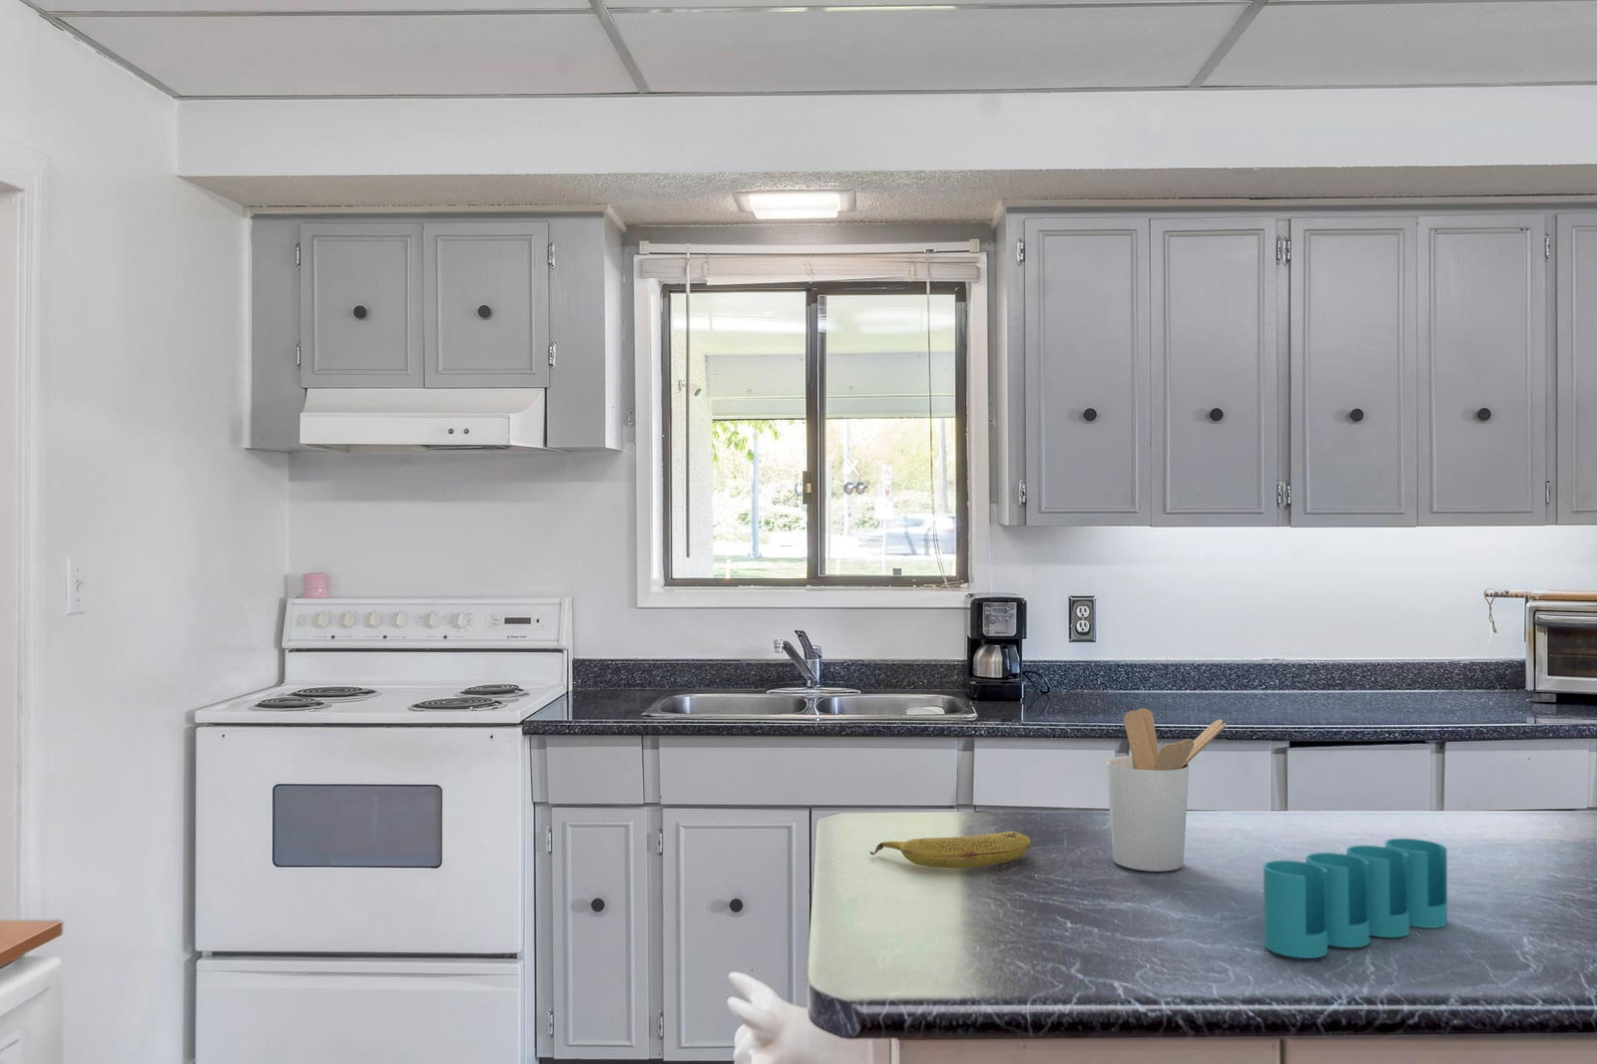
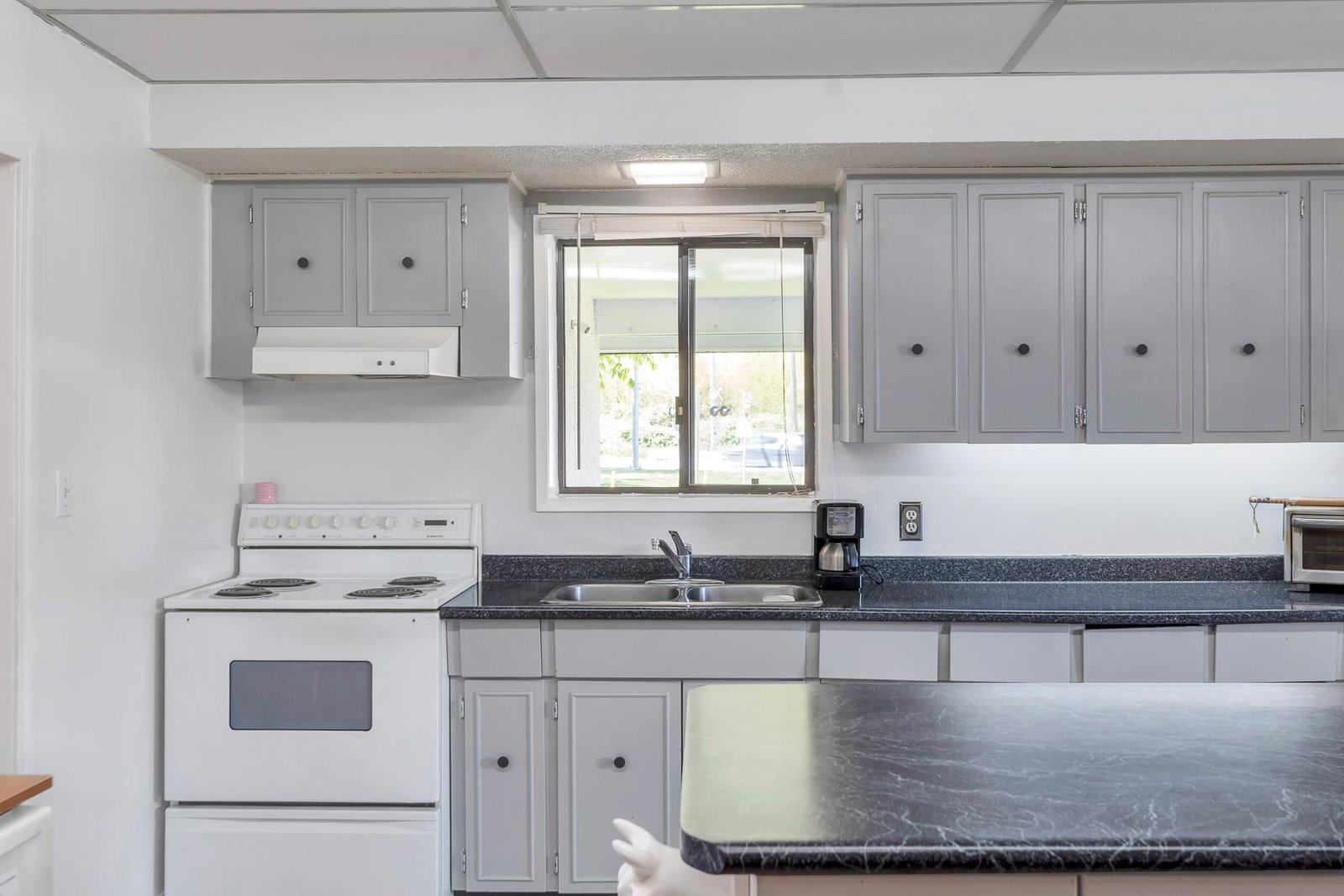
- utensil holder [1106,707,1226,873]
- pen holder [1263,837,1448,960]
- fruit [870,831,1033,868]
